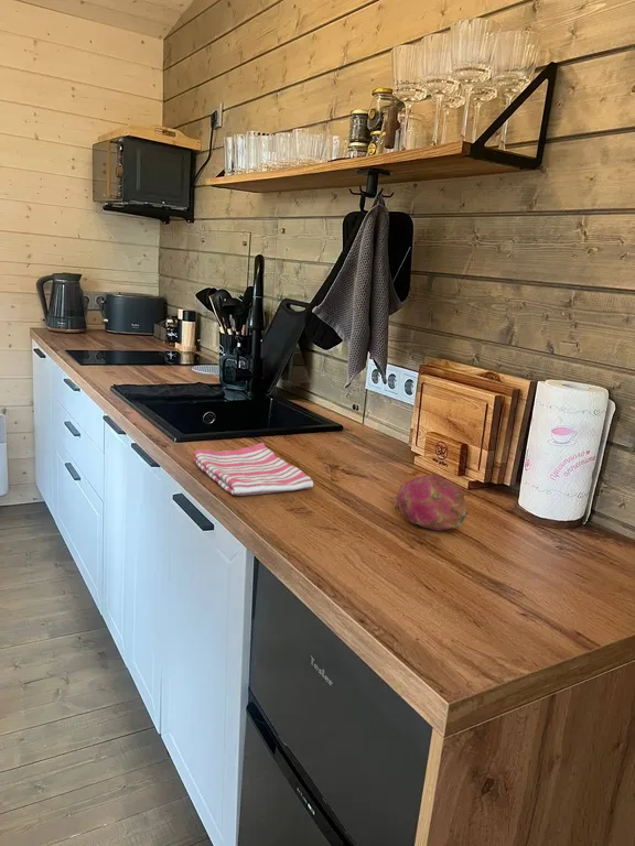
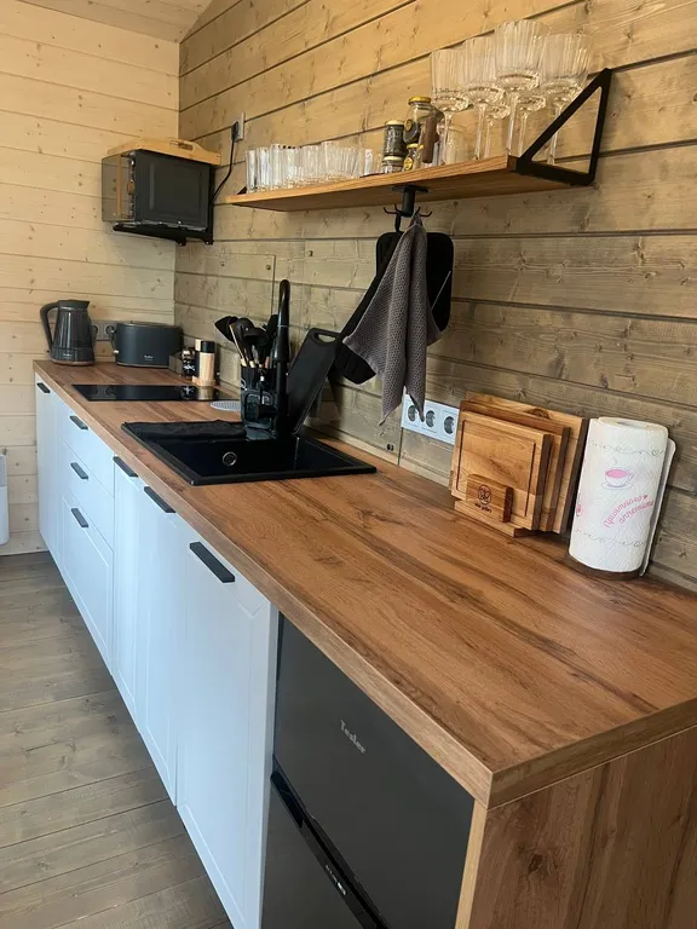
- fruit [392,473,469,532]
- dish towel [192,442,314,497]
